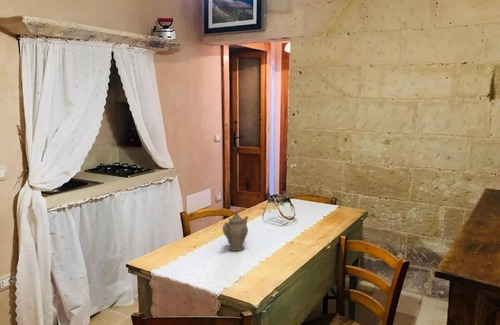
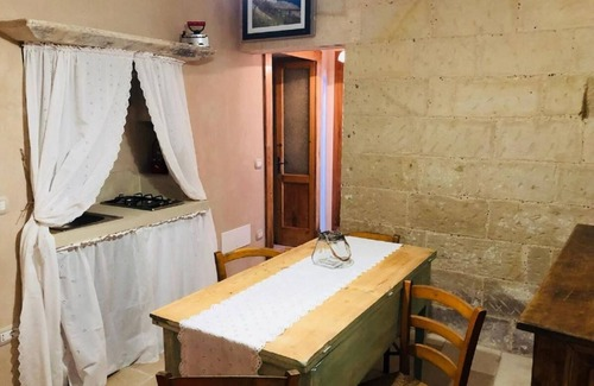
- chinaware [222,209,249,252]
